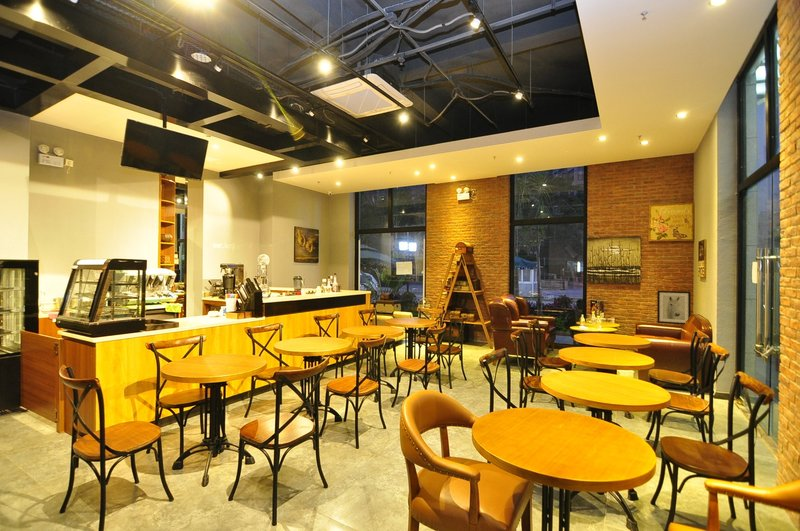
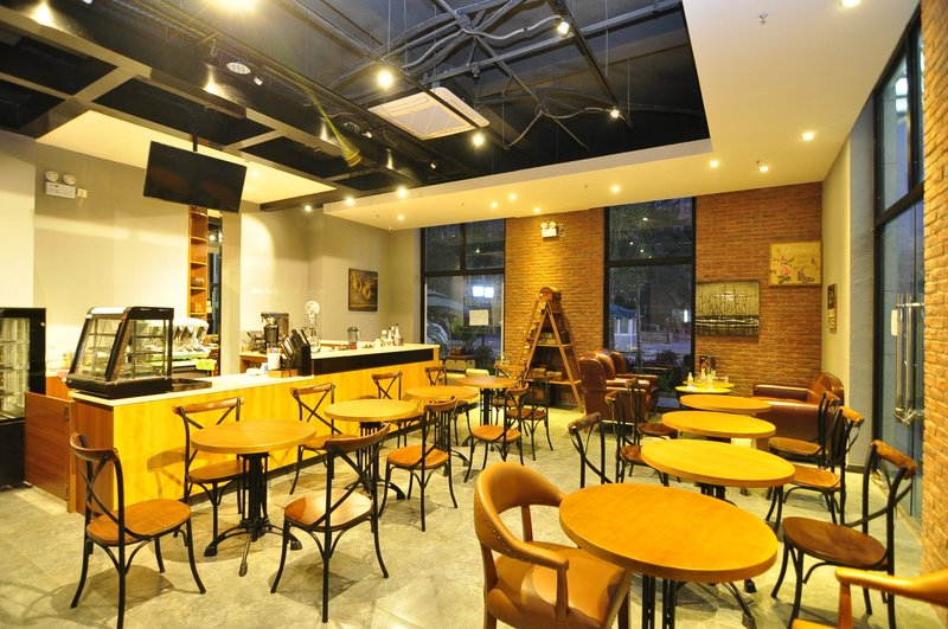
- wall art [656,290,692,326]
